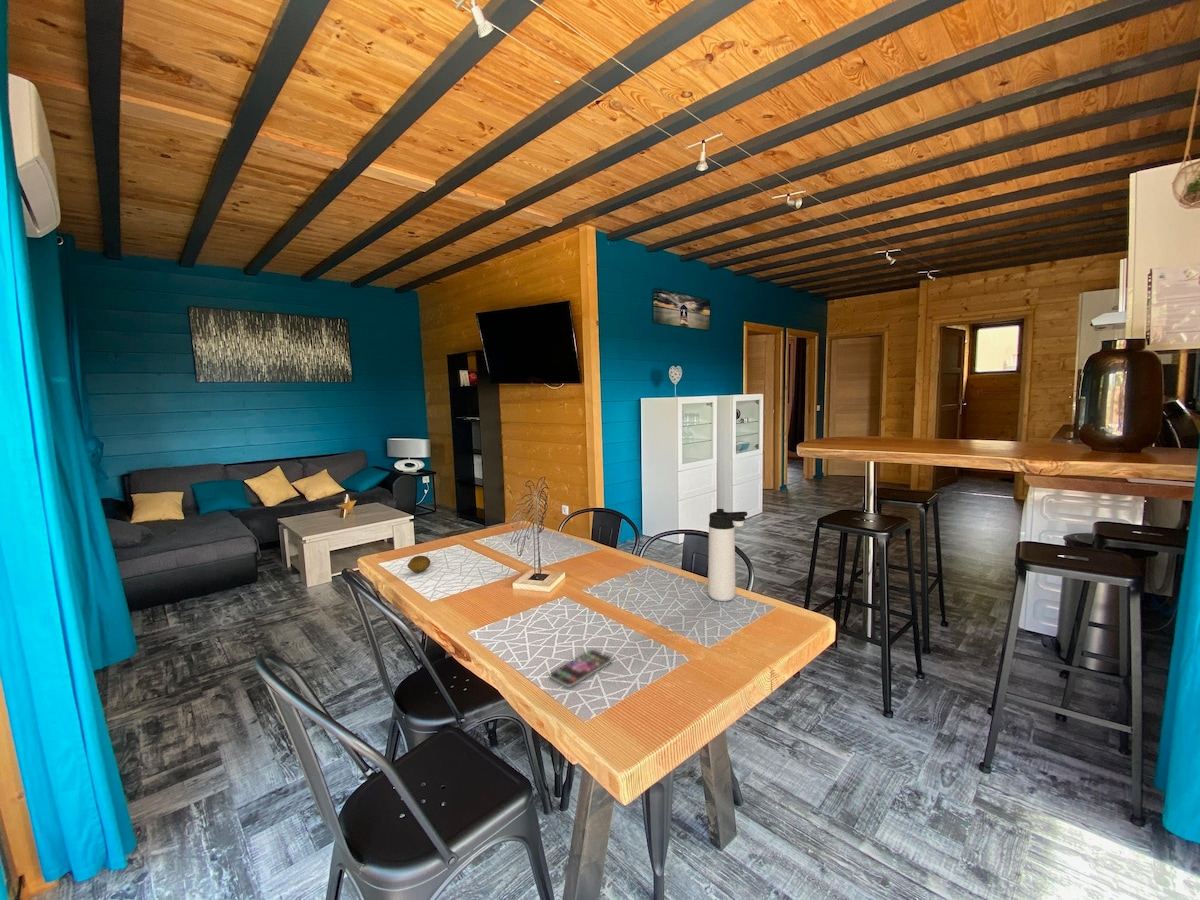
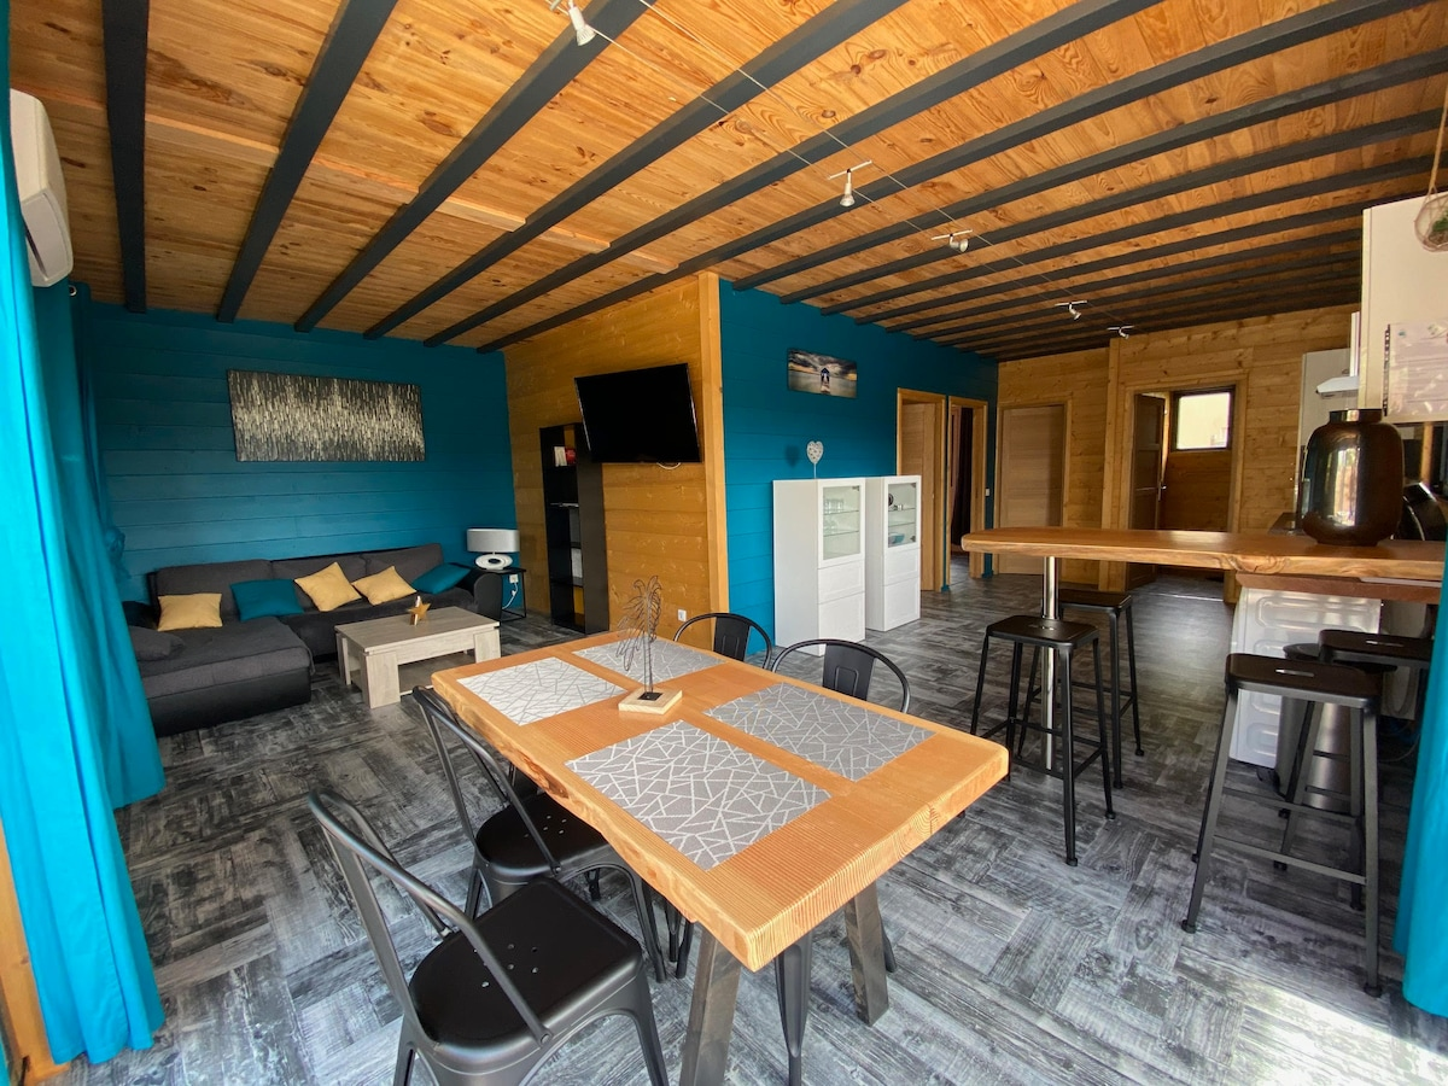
- fruit [407,555,432,573]
- thermos bottle [707,508,748,602]
- smartphone [548,649,613,688]
